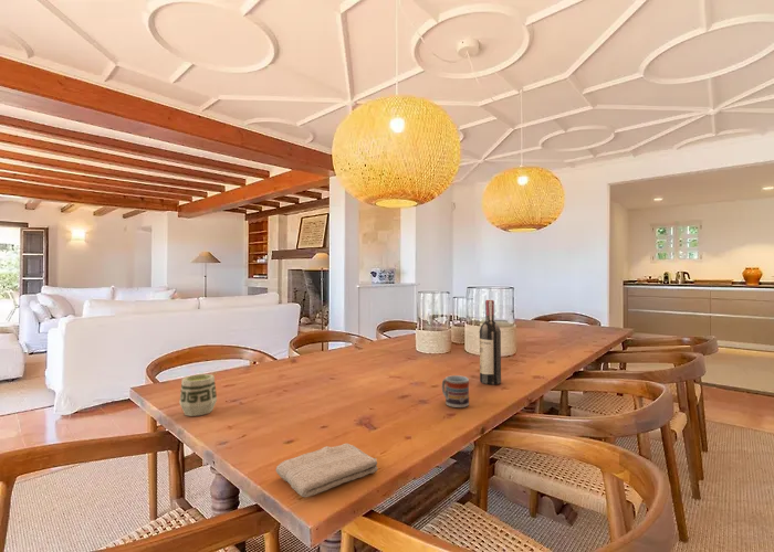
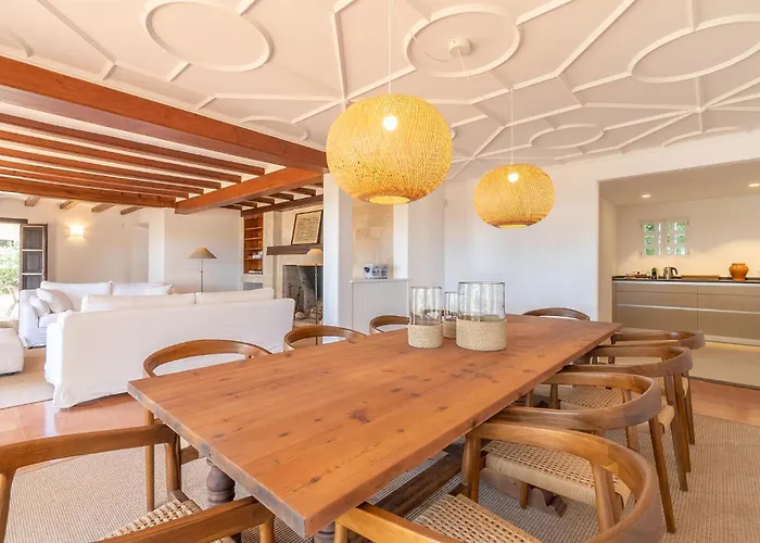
- cup [178,373,218,417]
- washcloth [275,443,379,498]
- wine bottle [479,299,502,385]
- cup [441,374,470,408]
